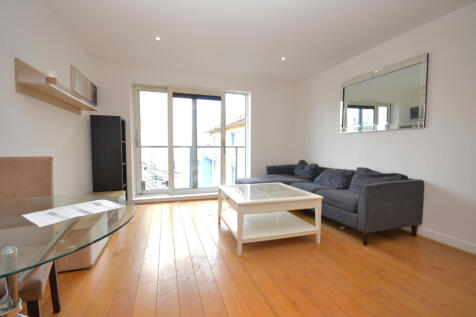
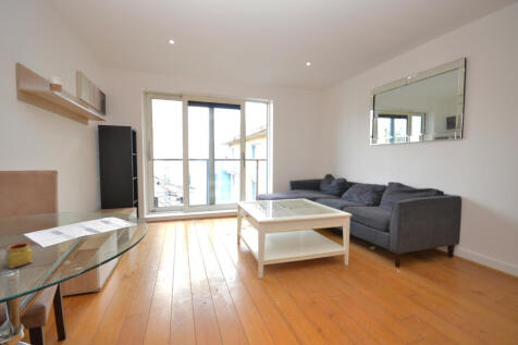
+ mug [3,242,34,269]
